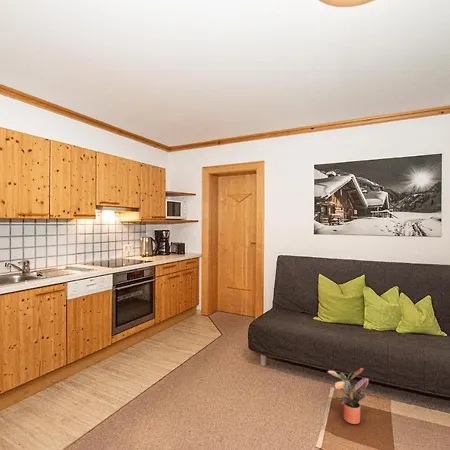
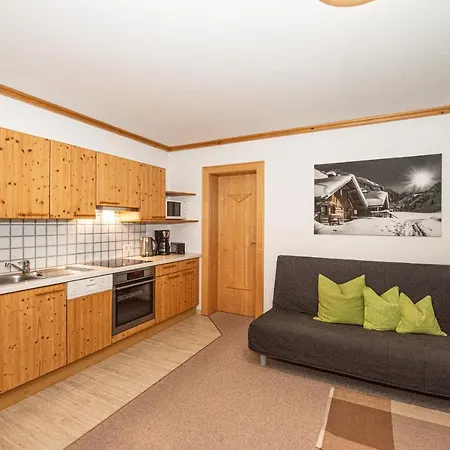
- potted plant [327,367,369,425]
